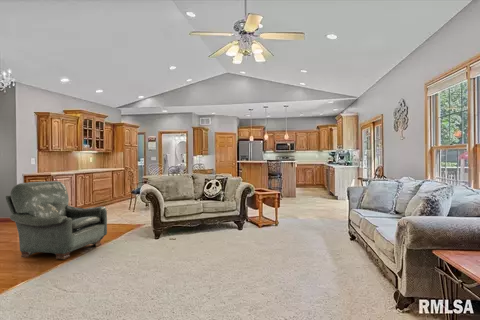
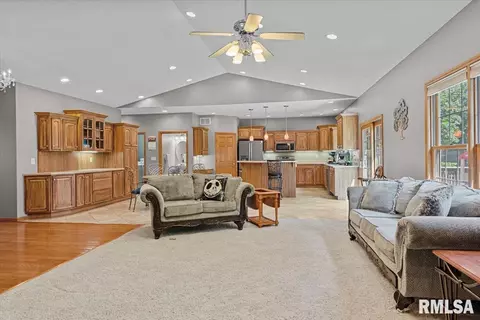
- armchair [5,180,108,261]
